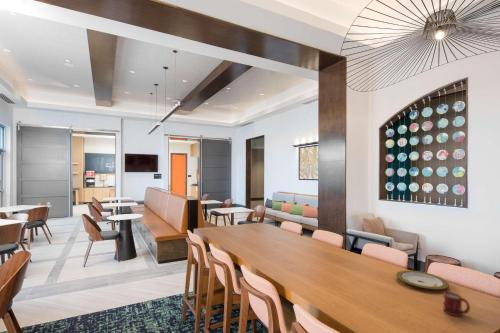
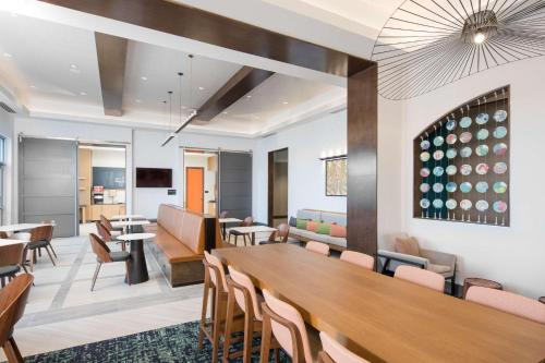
- plate [395,269,450,291]
- cup [443,291,471,317]
